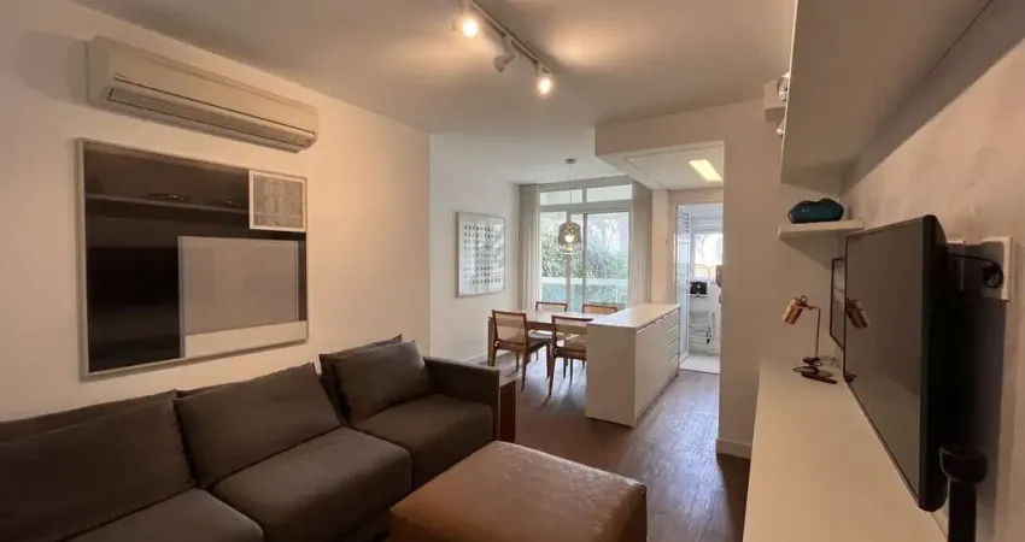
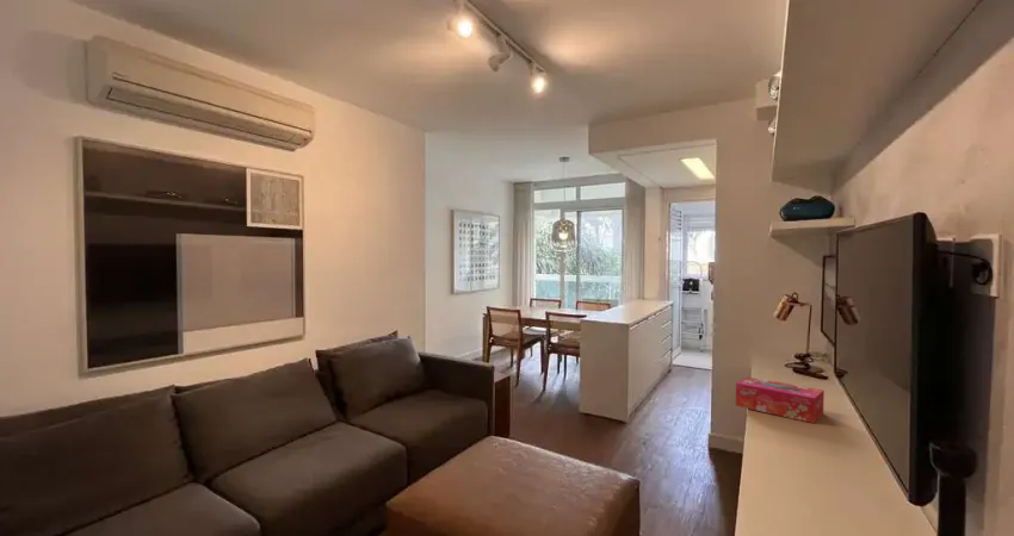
+ tissue box [735,375,826,424]
